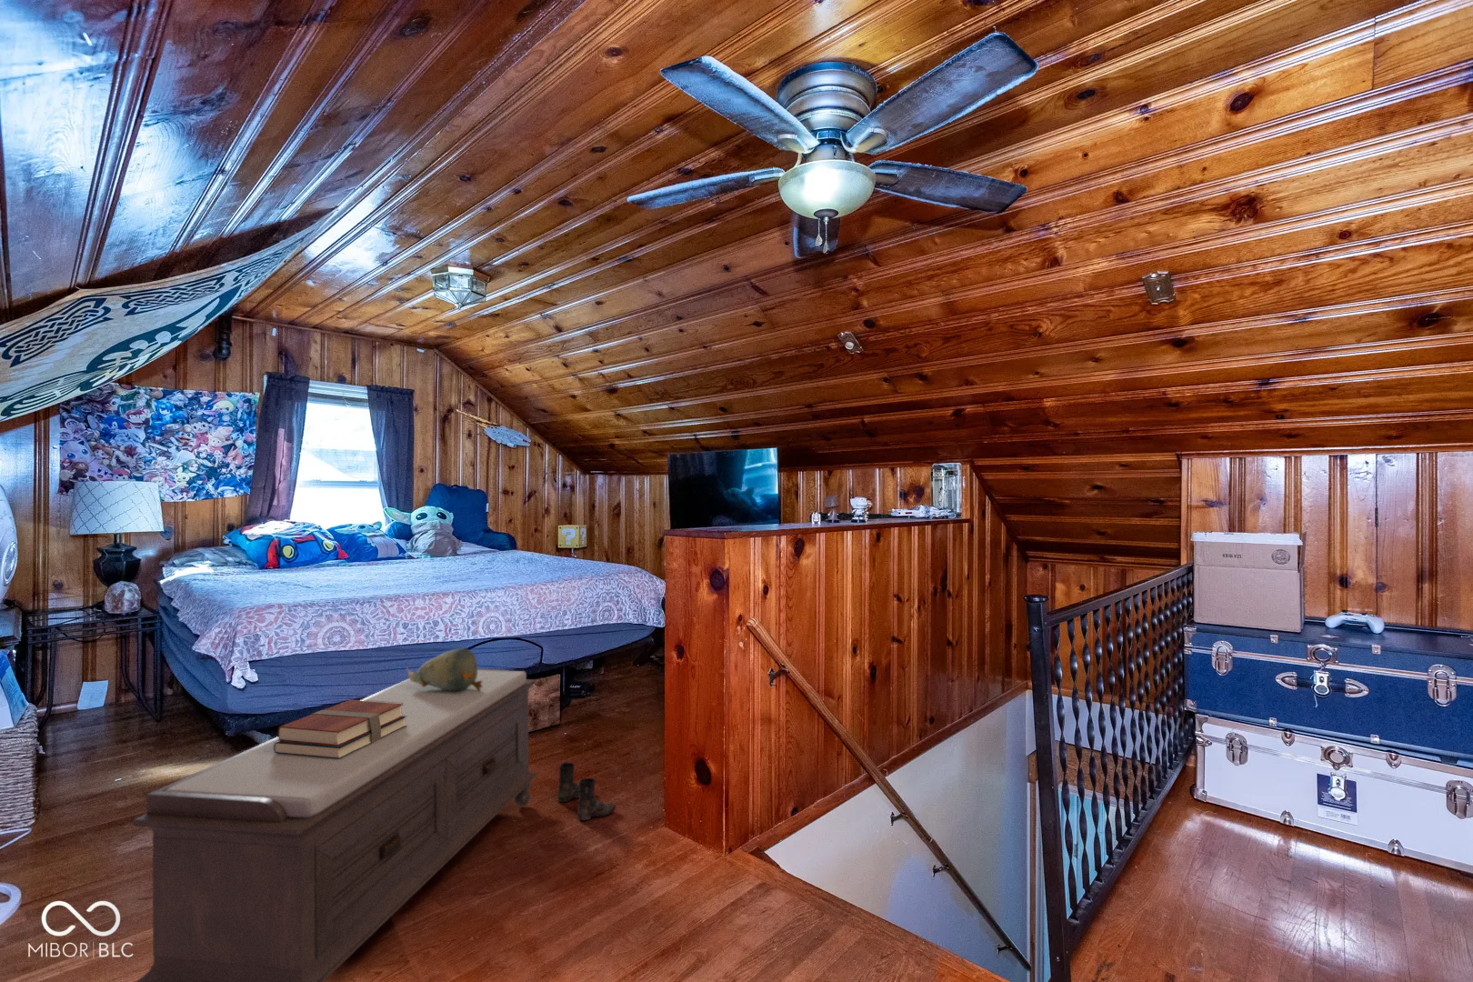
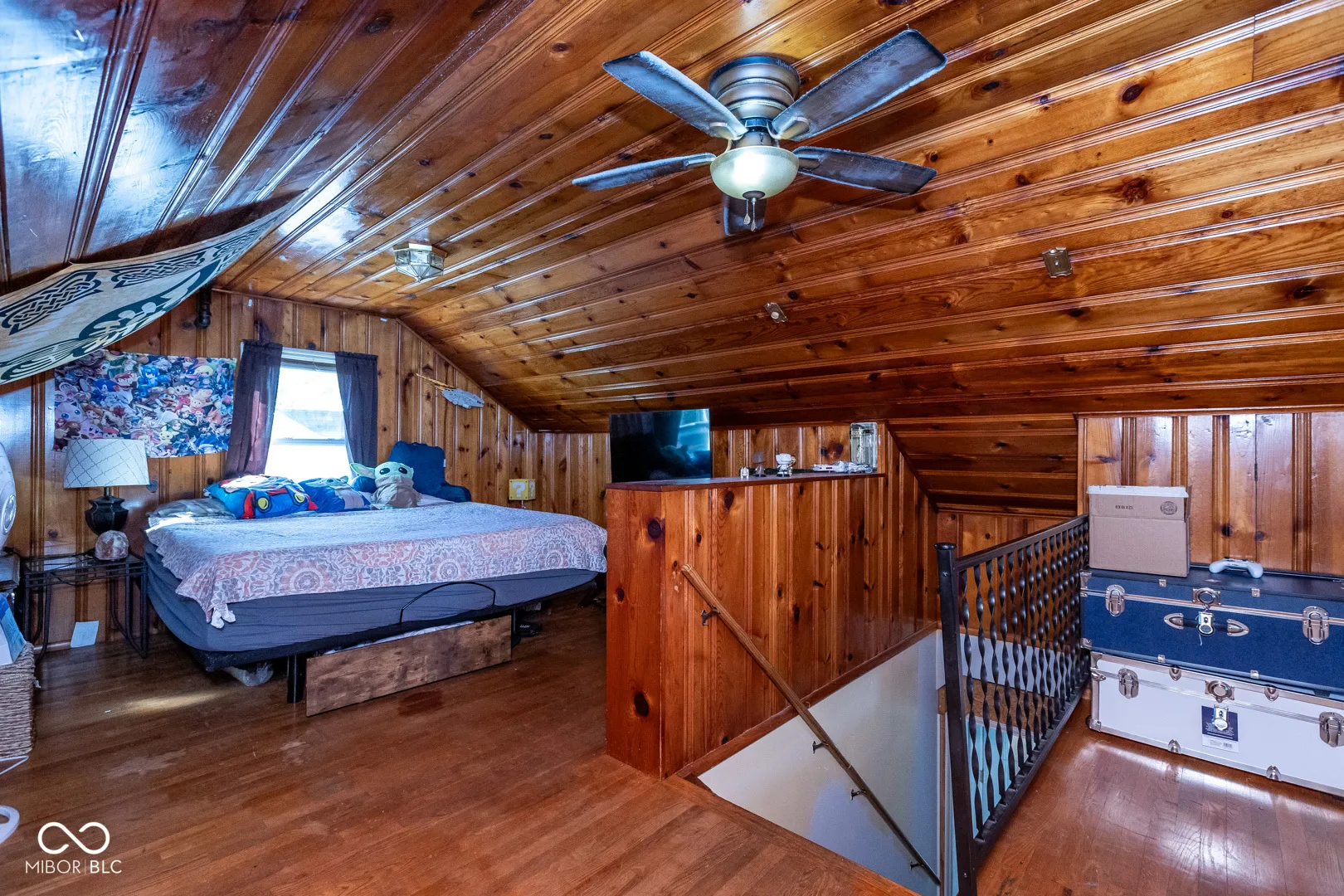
- bench [130,667,537,982]
- books [274,699,408,760]
- boots [557,761,616,821]
- plush toy [406,648,482,692]
